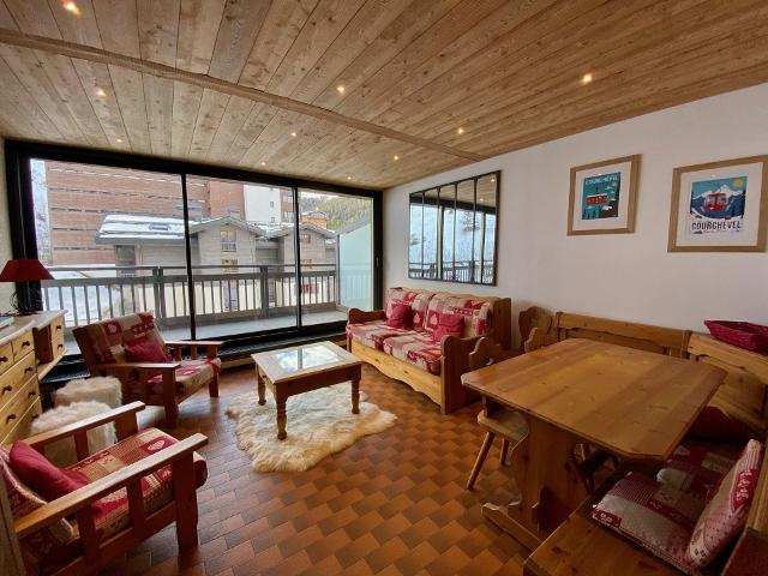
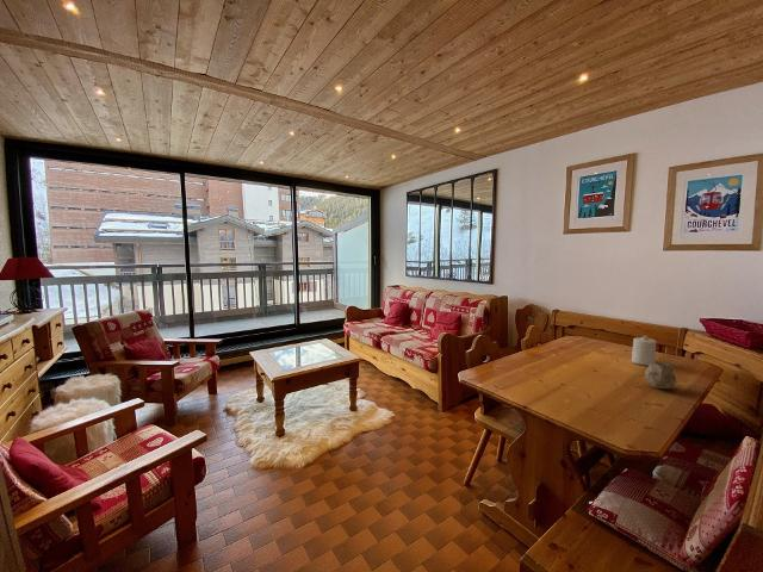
+ candle [631,335,657,367]
+ mug [644,361,677,390]
